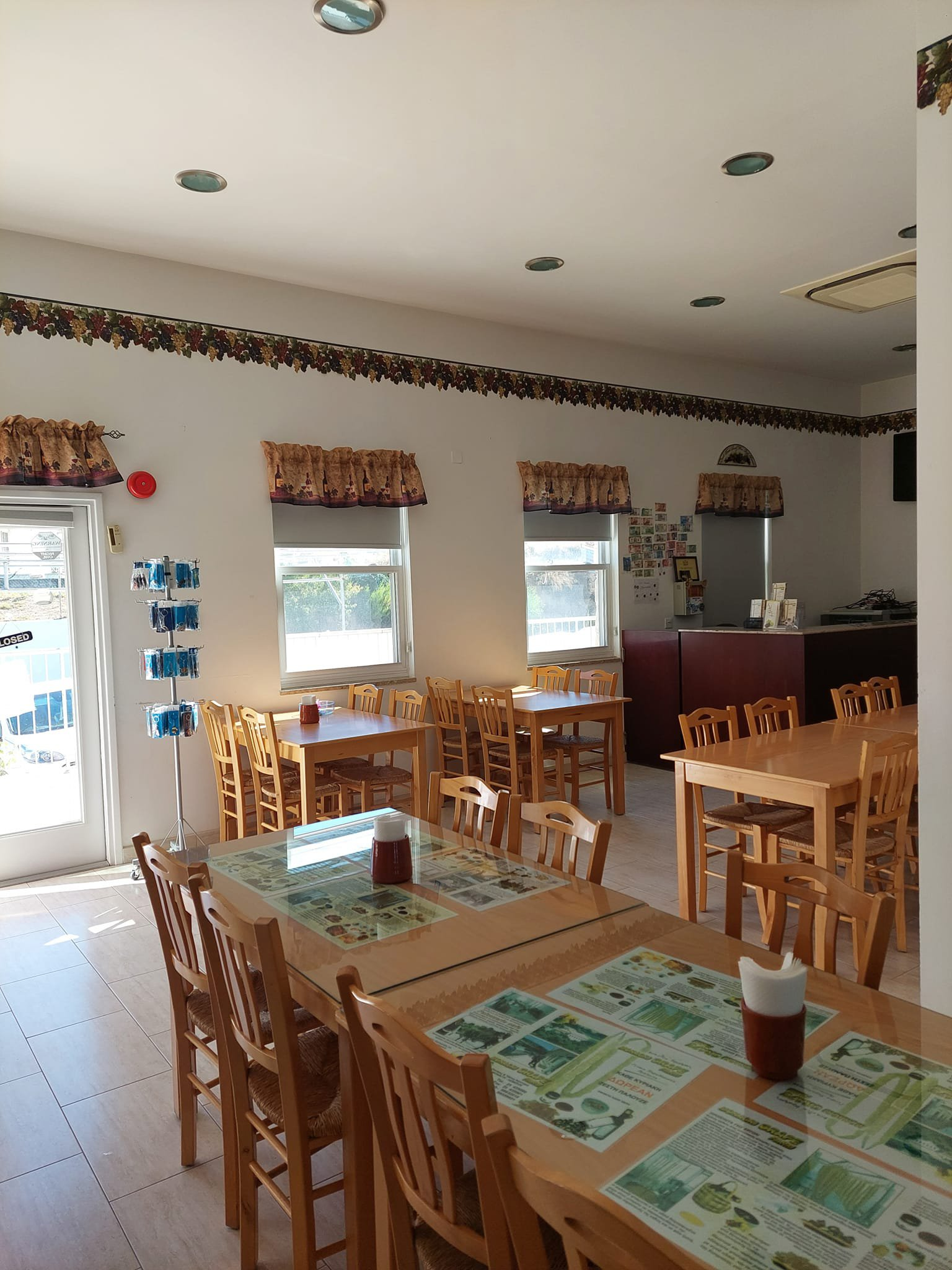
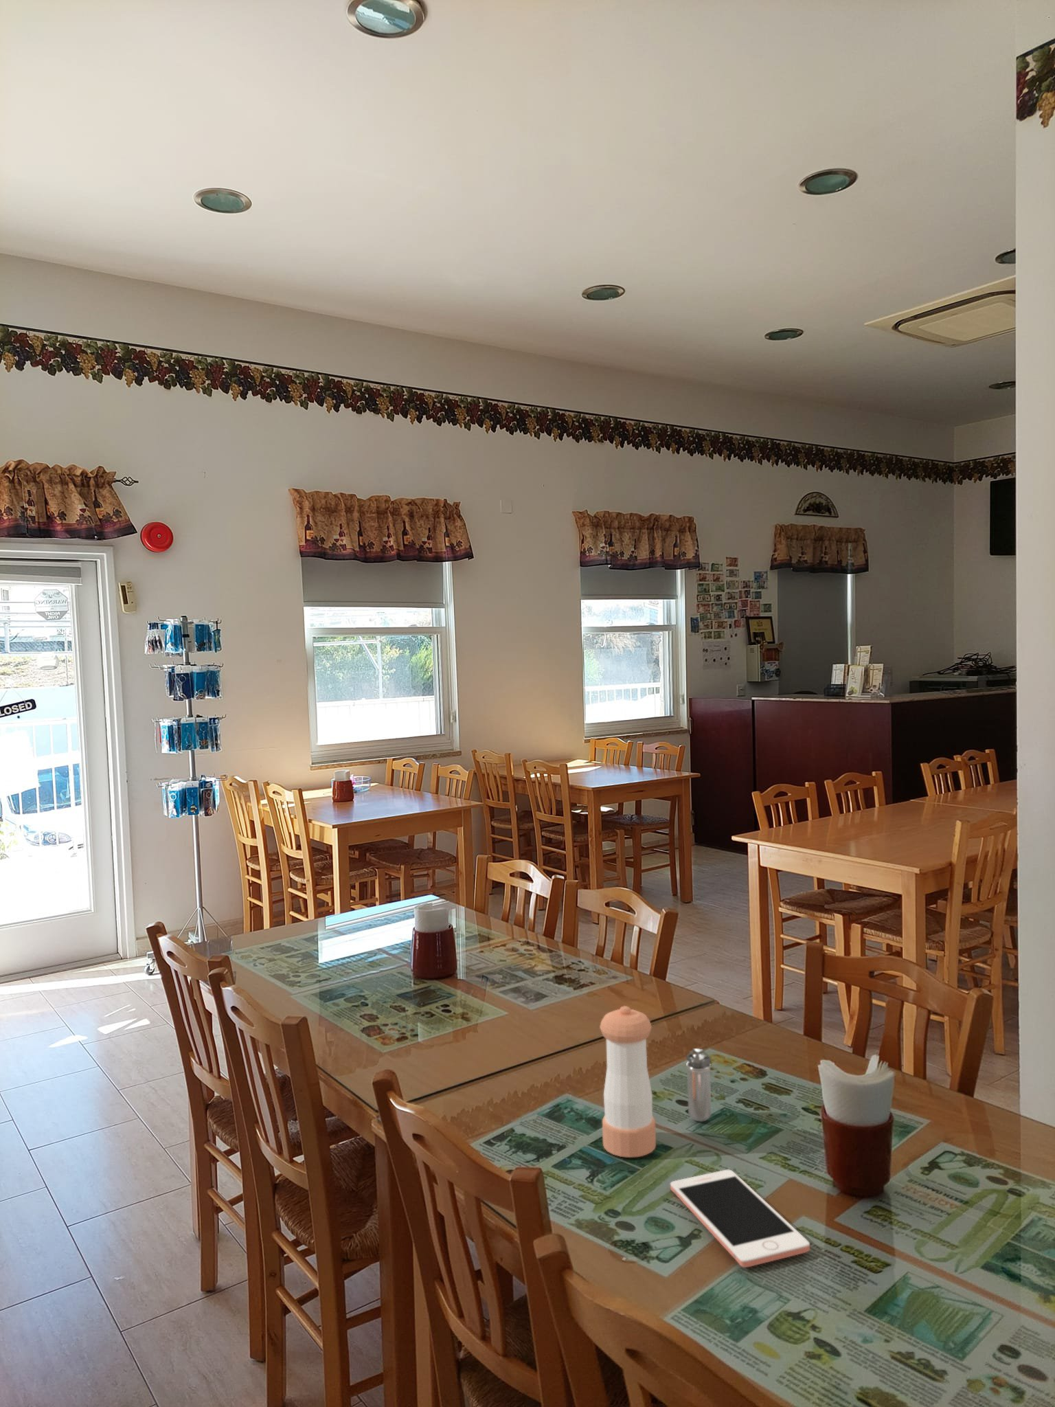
+ cell phone [669,1169,810,1269]
+ shaker [686,1048,713,1122]
+ pepper shaker [598,1005,657,1159]
